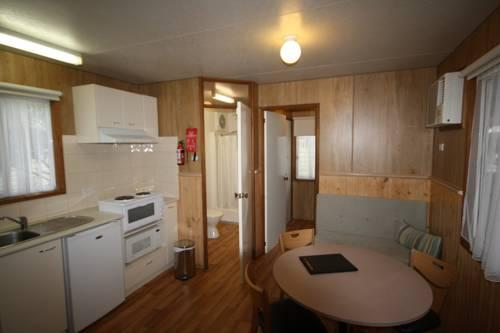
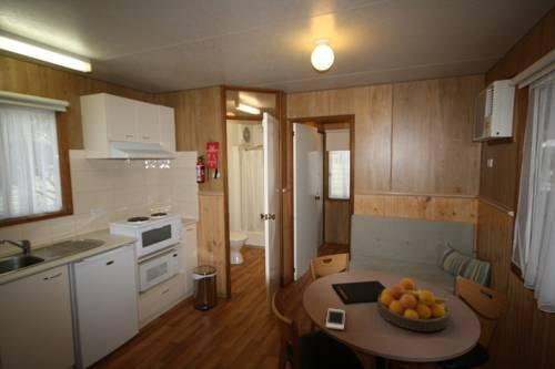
+ cell phone [325,308,346,331]
+ fruit bowl [376,277,452,332]
